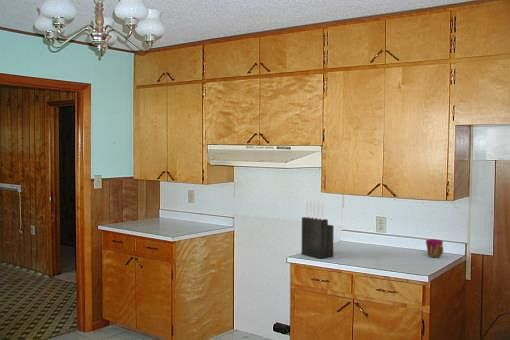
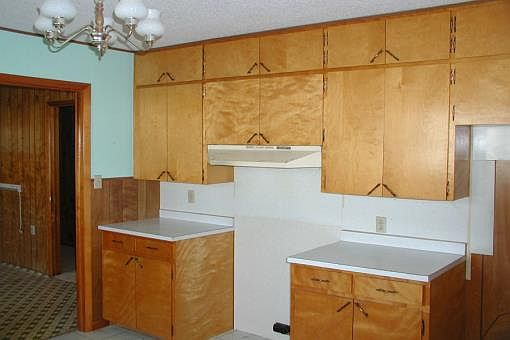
- cup [425,238,444,259]
- knife block [301,198,334,259]
